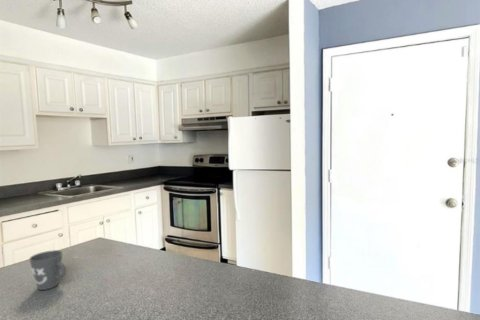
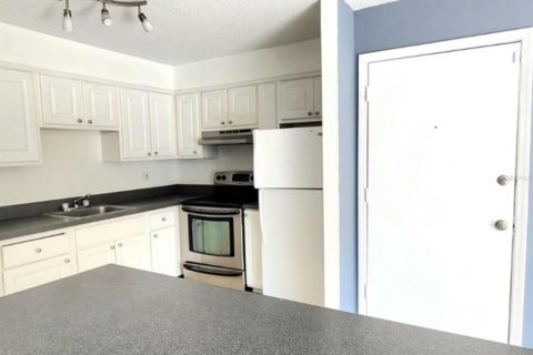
- mug [28,249,67,291]
